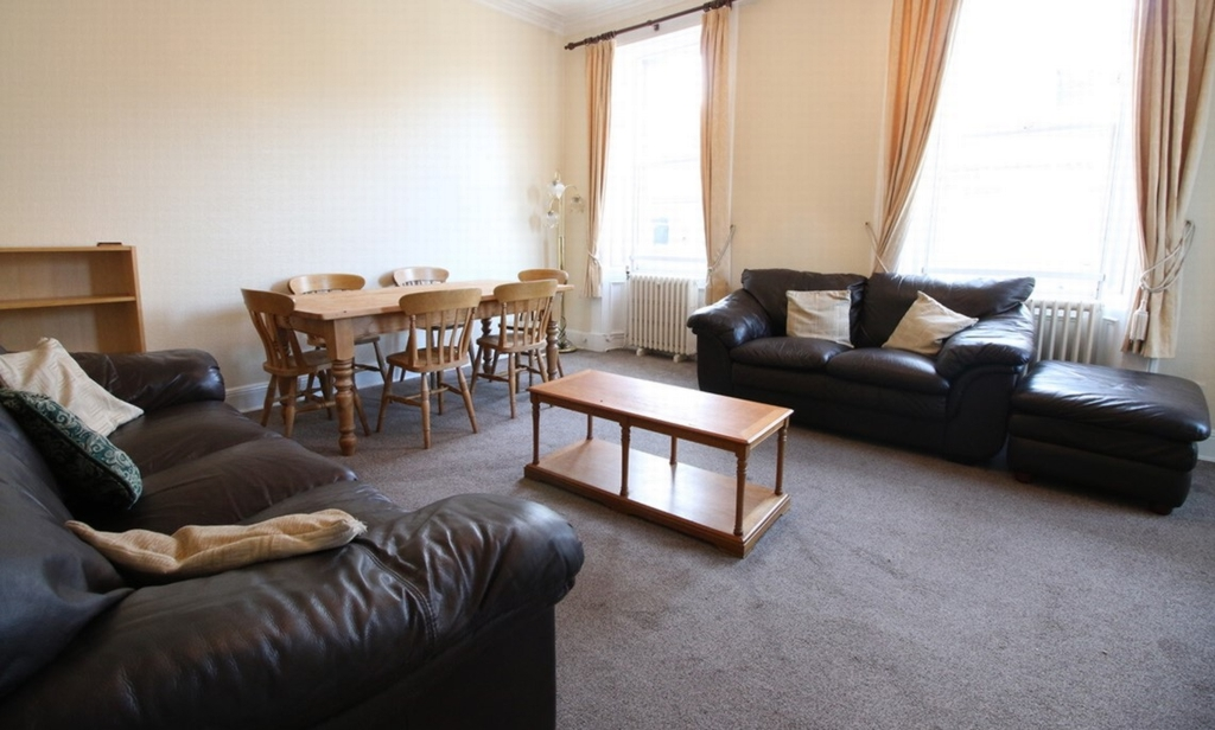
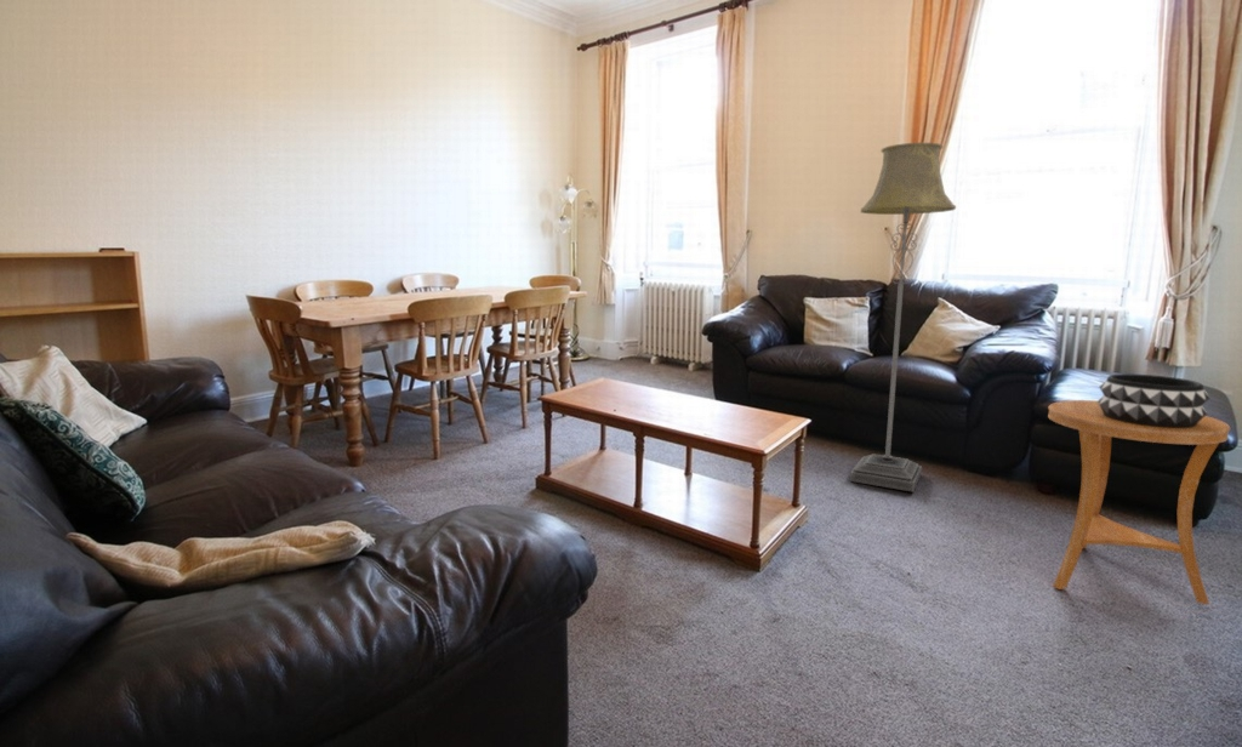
+ floor lamp [849,142,957,492]
+ decorative bowl [1096,372,1210,428]
+ side table [1047,399,1231,606]
